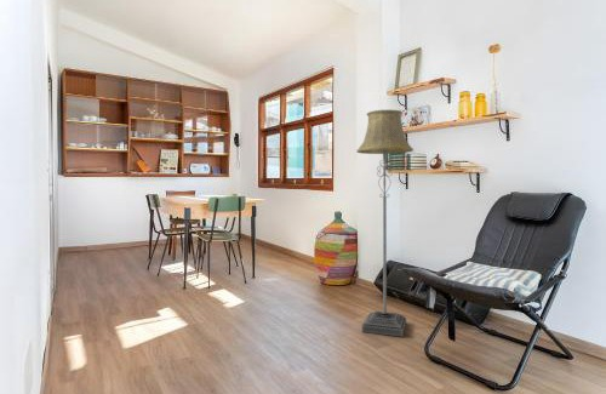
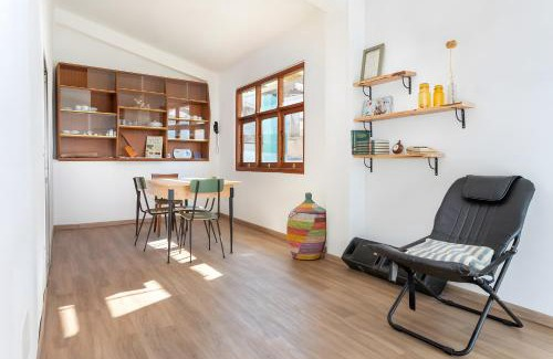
- floor lamp [355,108,415,338]
